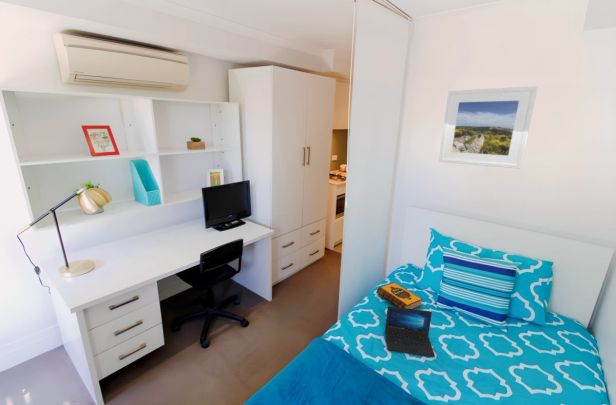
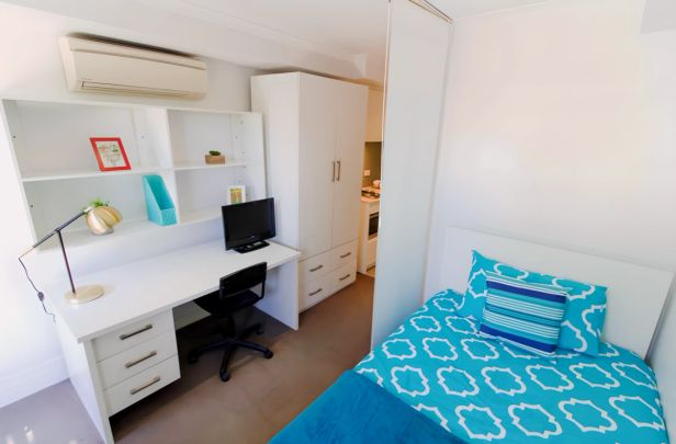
- laptop [384,305,436,358]
- hardback book [376,281,424,309]
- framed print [438,85,539,170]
